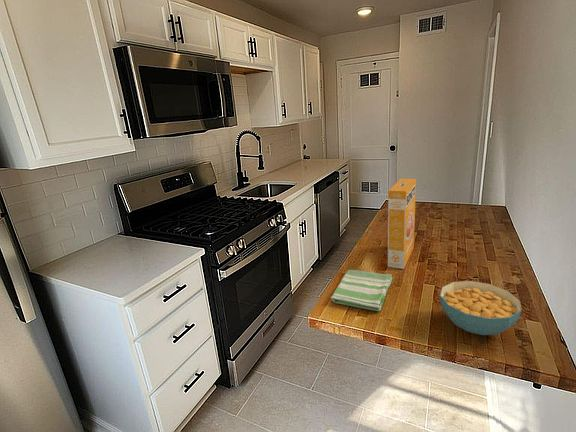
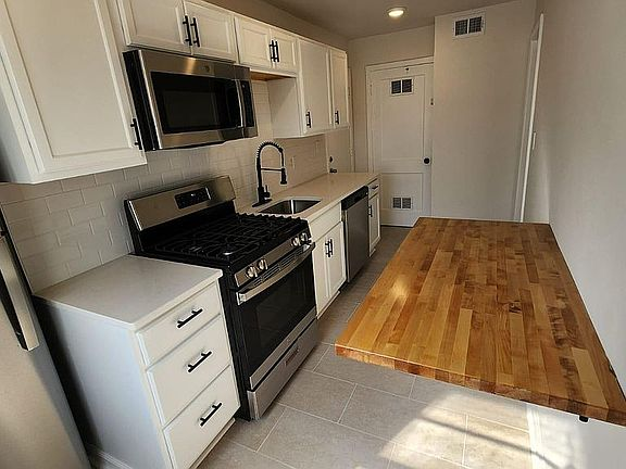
- cereal box [387,178,417,270]
- cereal bowl [439,280,522,336]
- dish towel [330,269,393,312]
